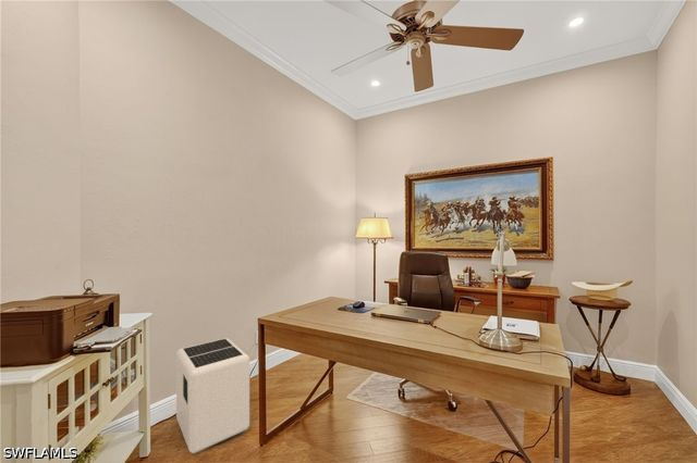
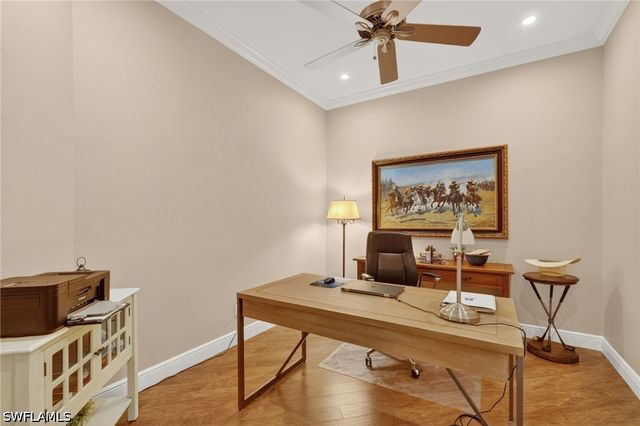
- air purifier [175,337,250,454]
